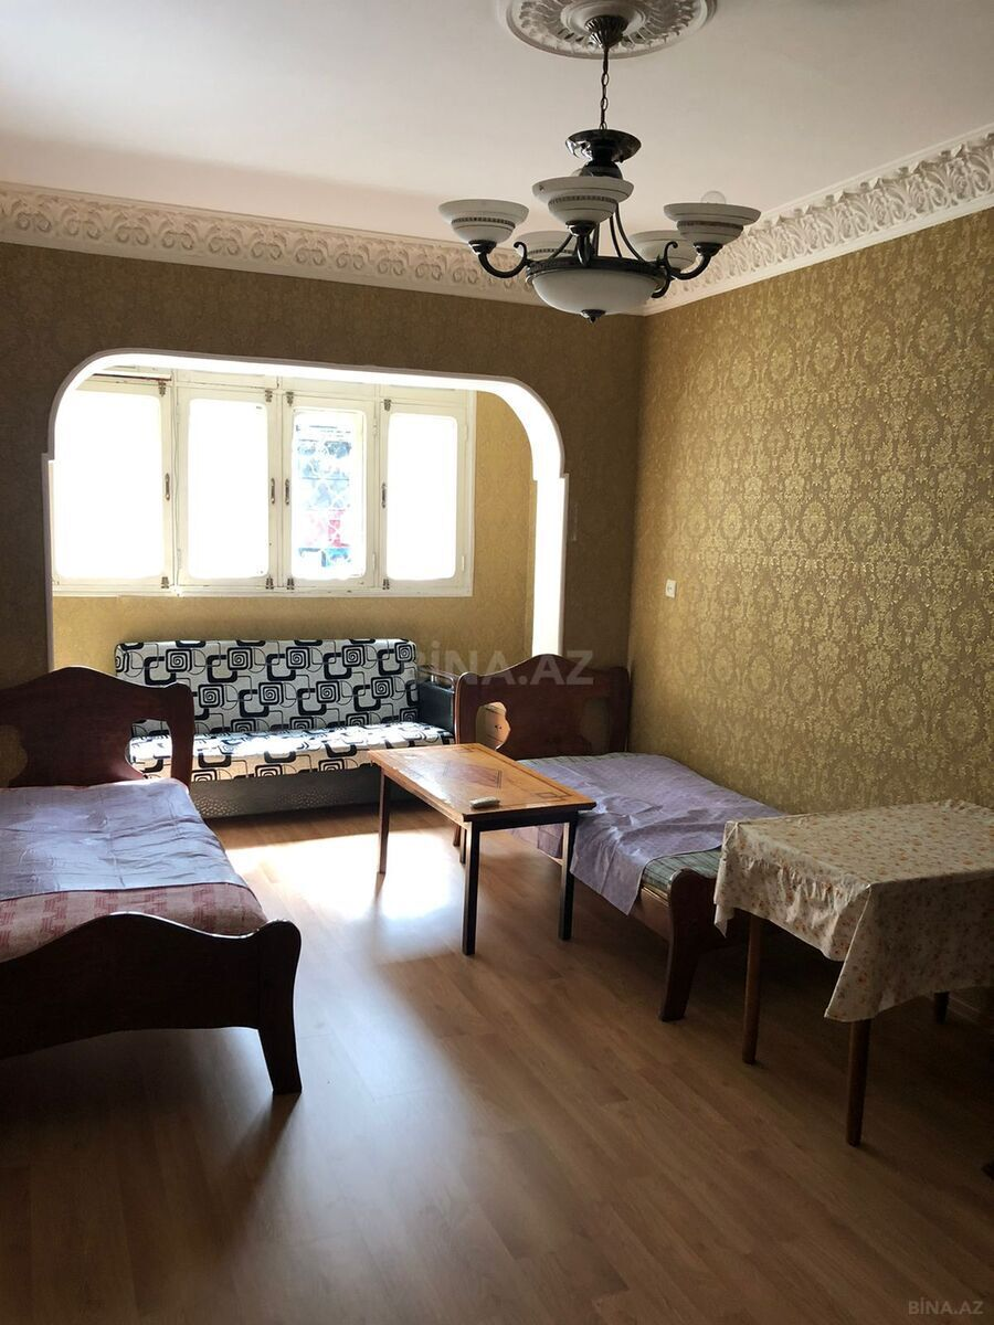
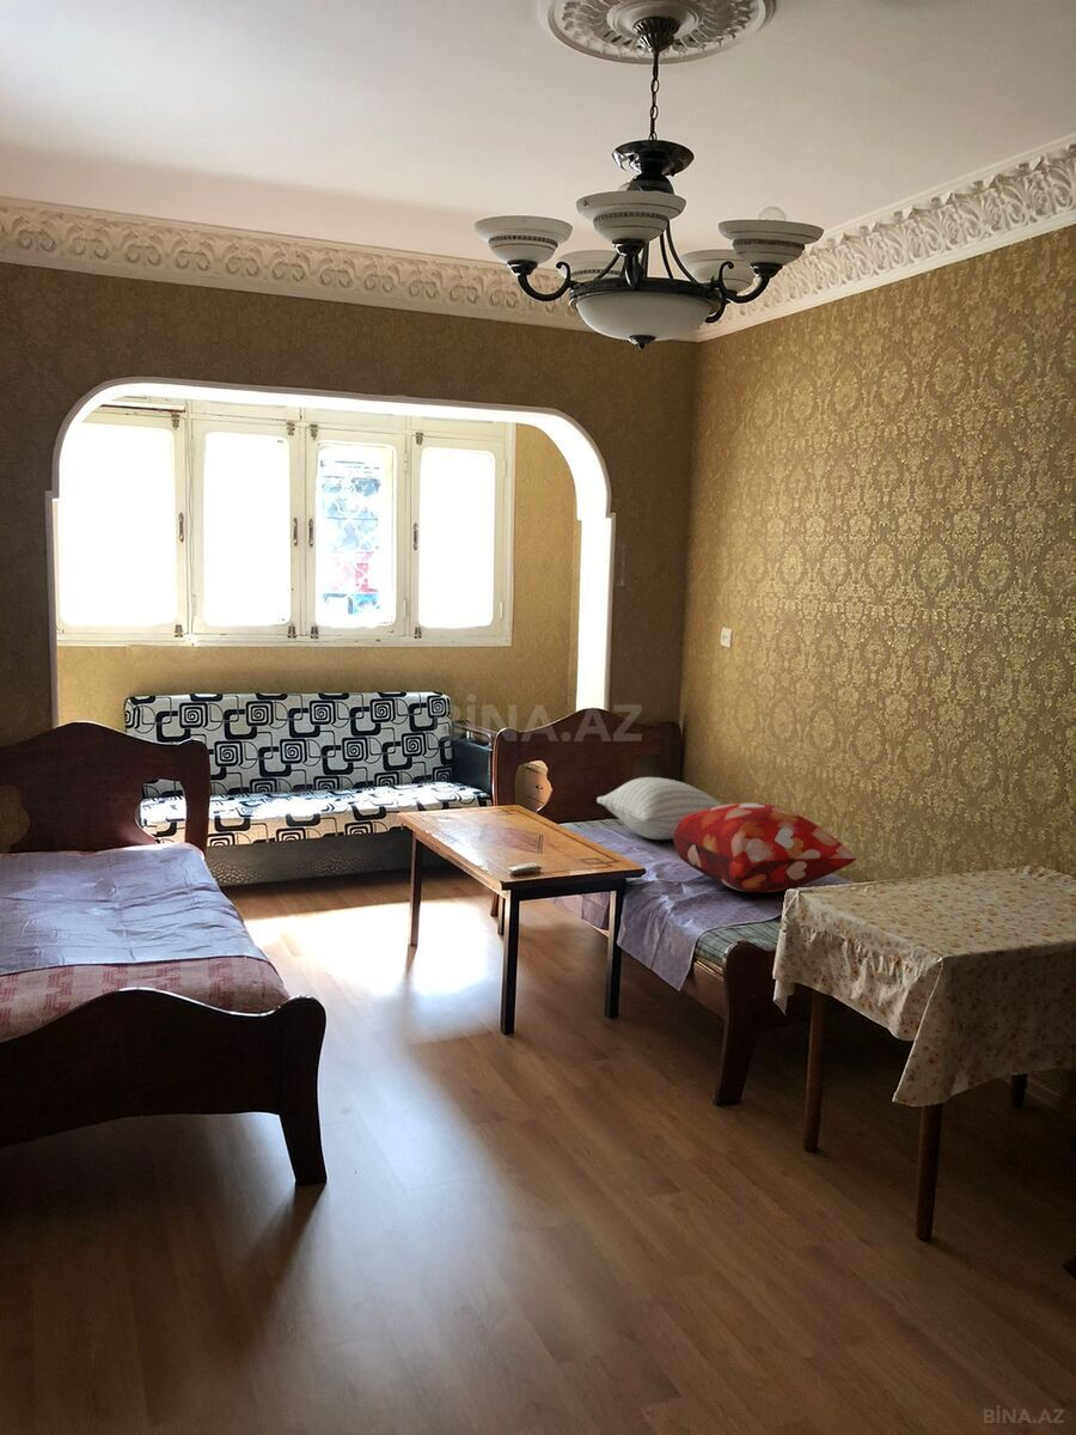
+ pillow [595,776,723,841]
+ decorative pillow [672,801,857,893]
